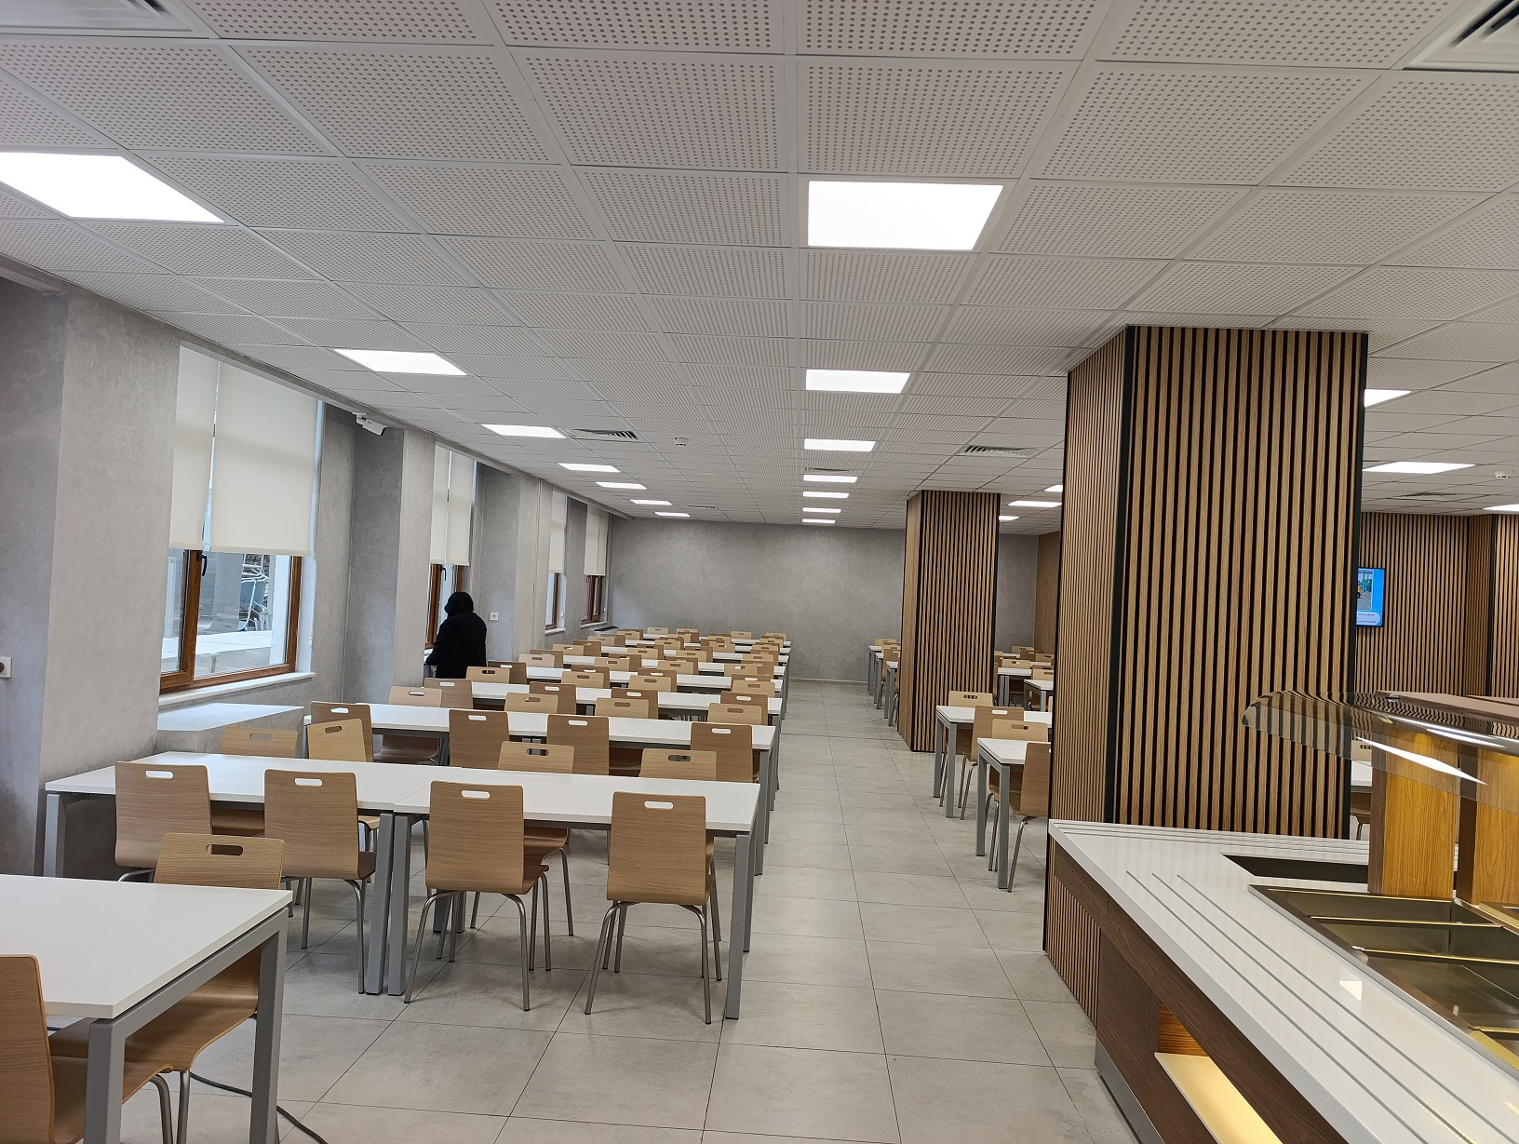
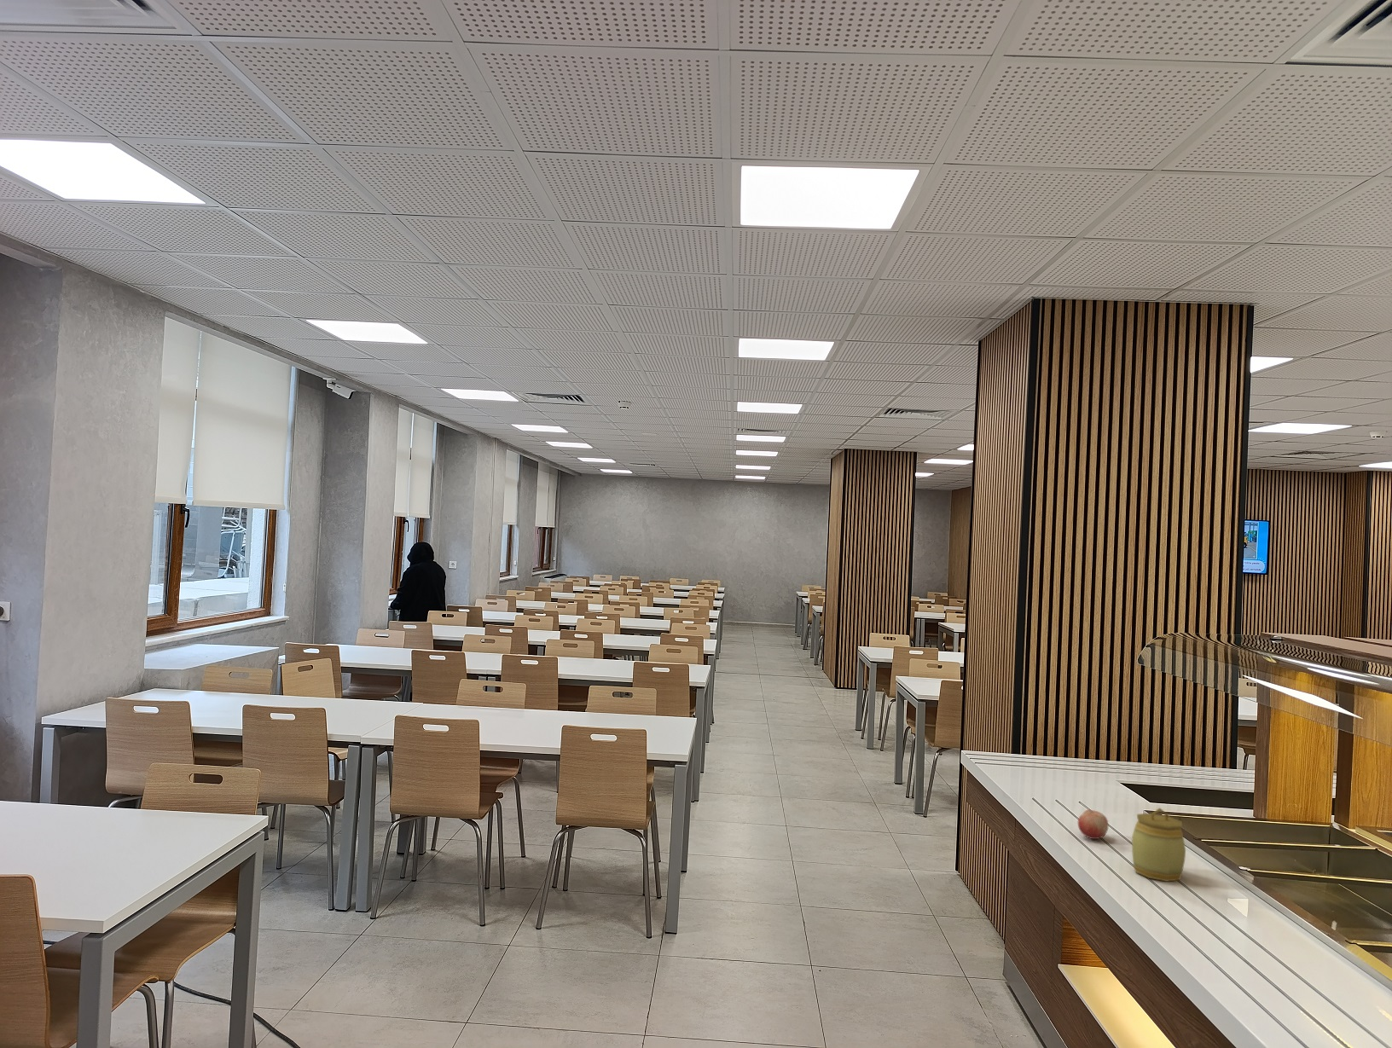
+ jar [1131,807,1186,883]
+ fruit [1077,808,1109,840]
